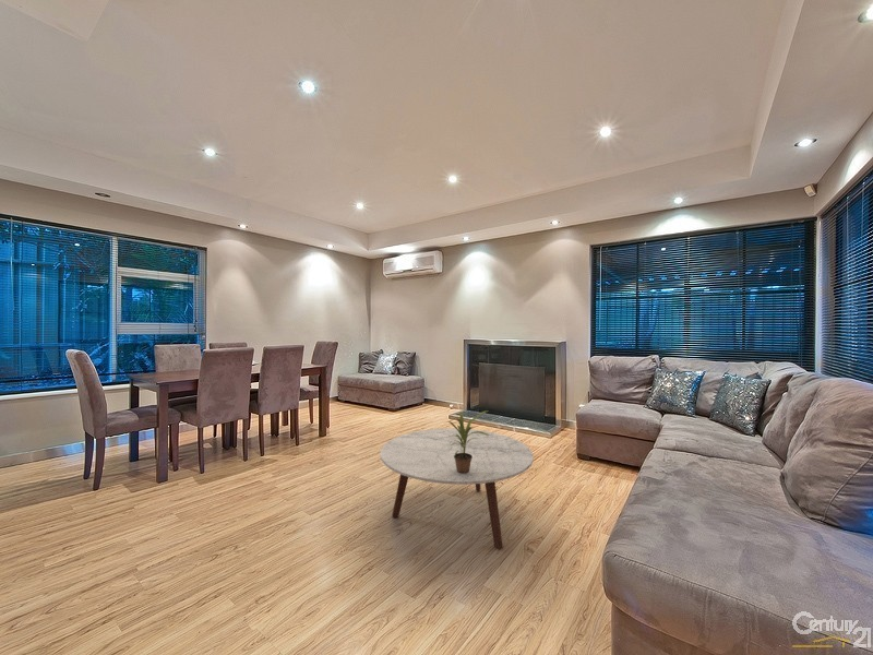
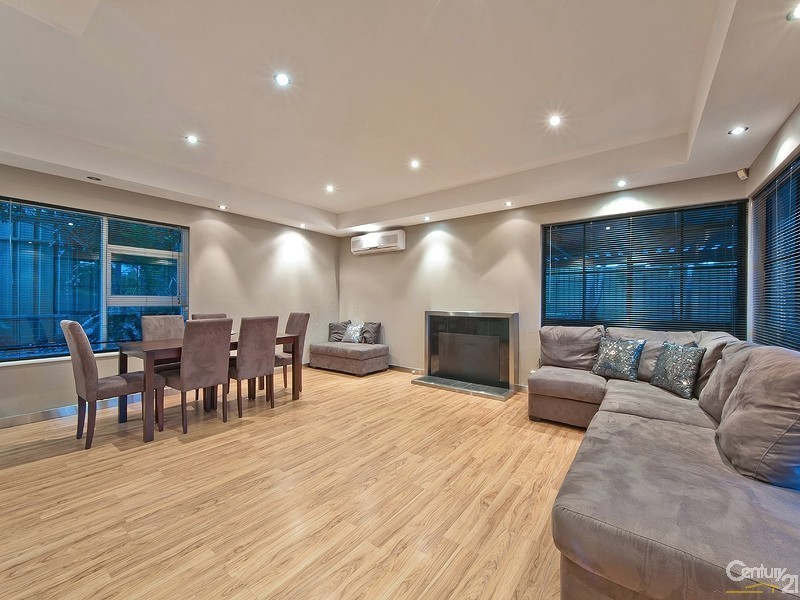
- potted plant [447,409,489,474]
- coffee table [379,428,535,550]
